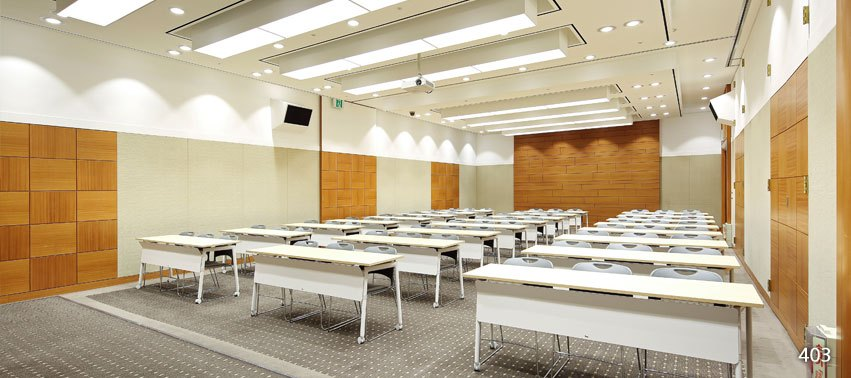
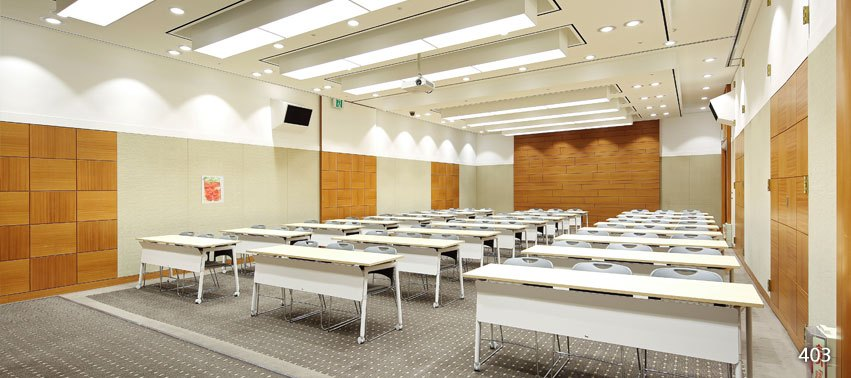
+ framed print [200,175,224,204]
